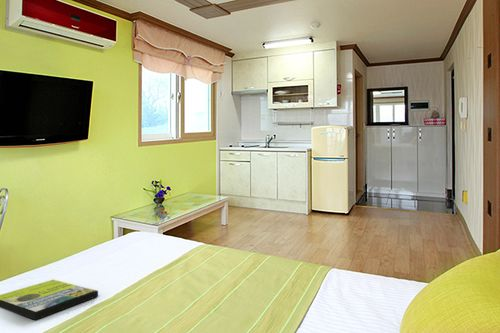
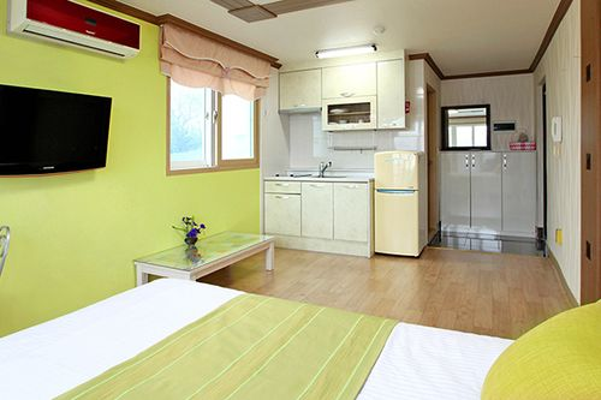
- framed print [0,279,99,321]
